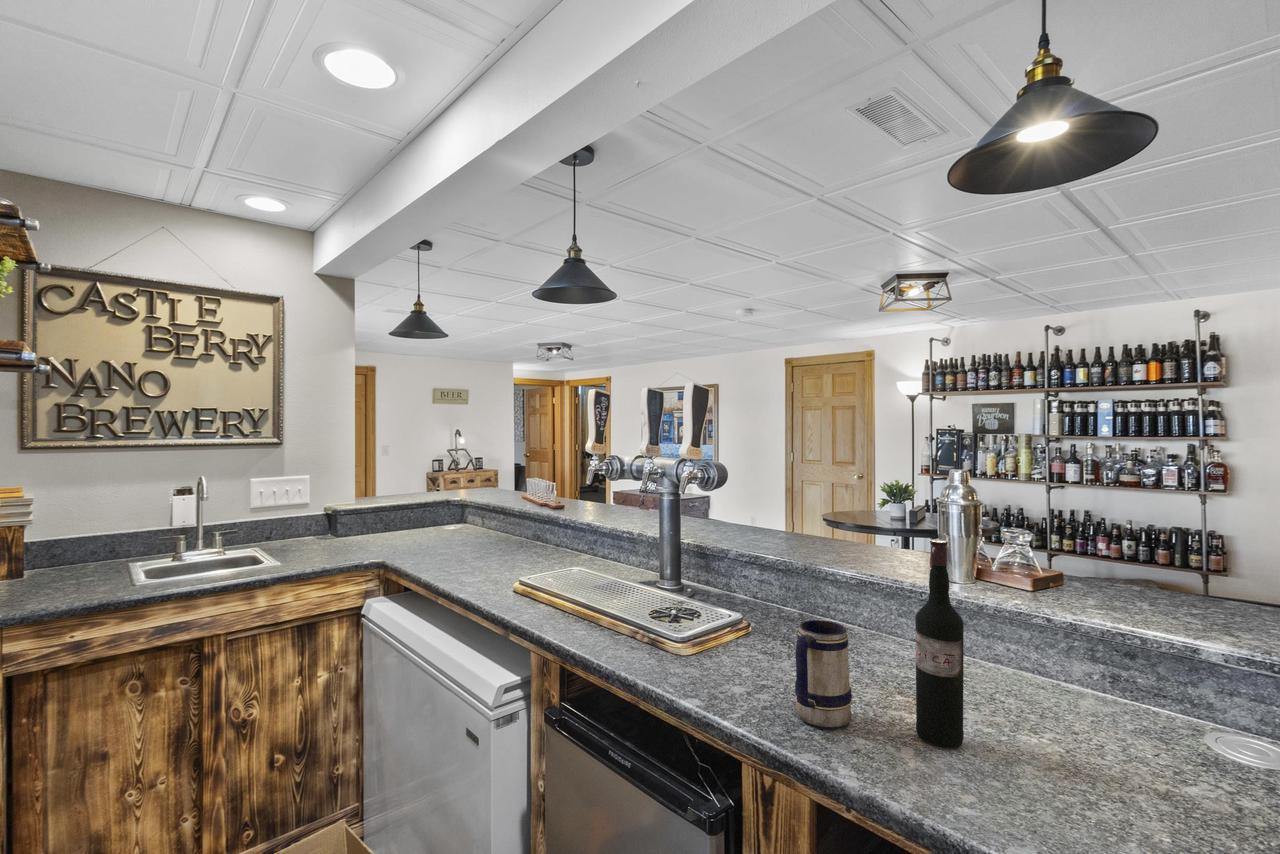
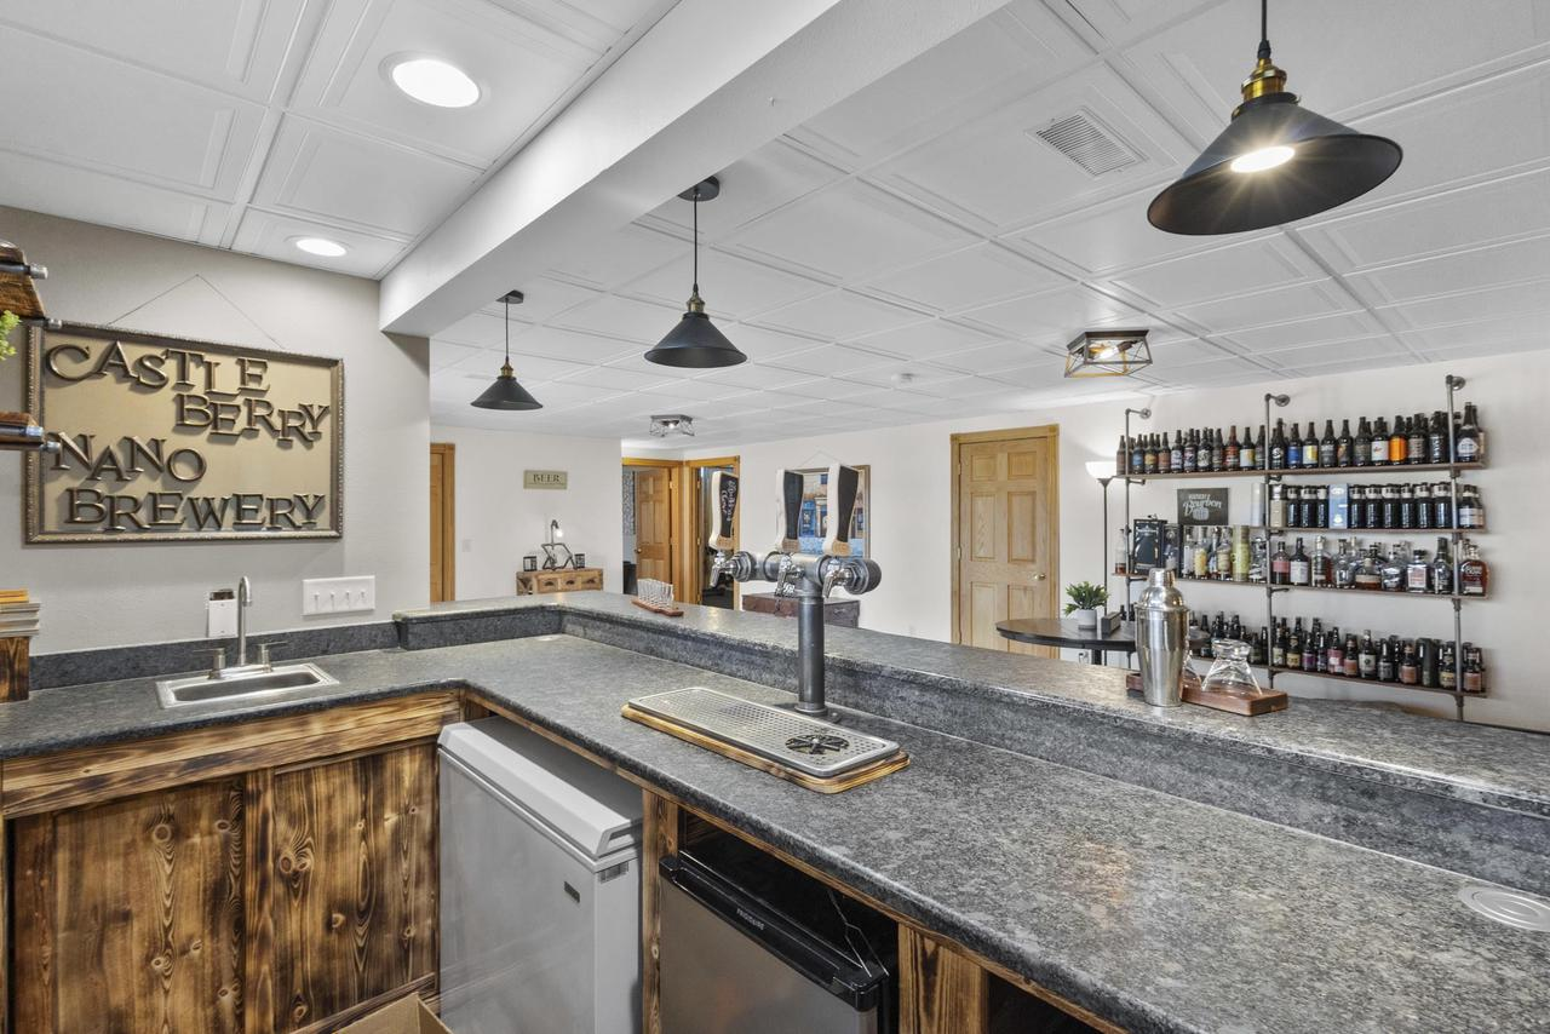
- beer mug [794,619,853,730]
- wine bottle [914,538,965,749]
